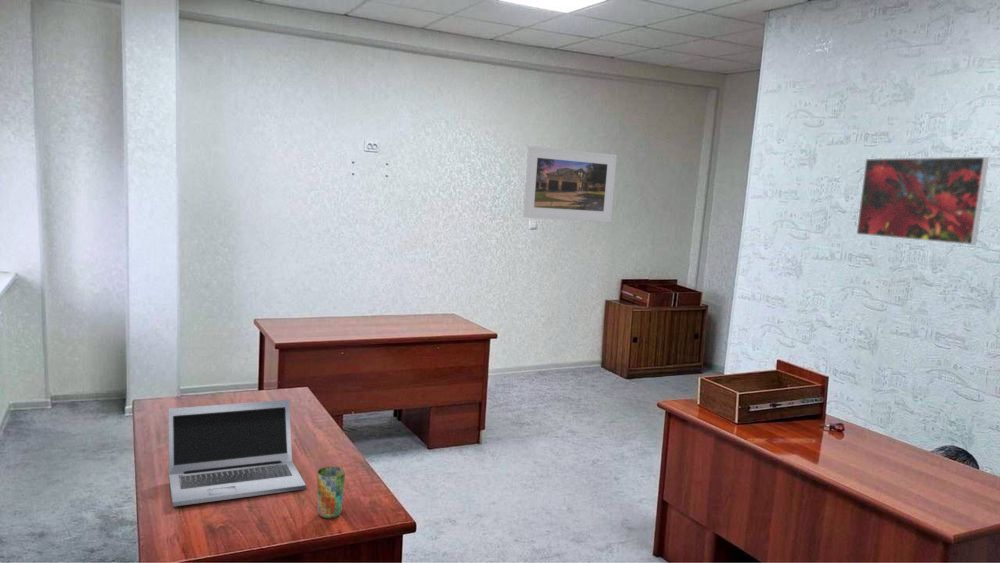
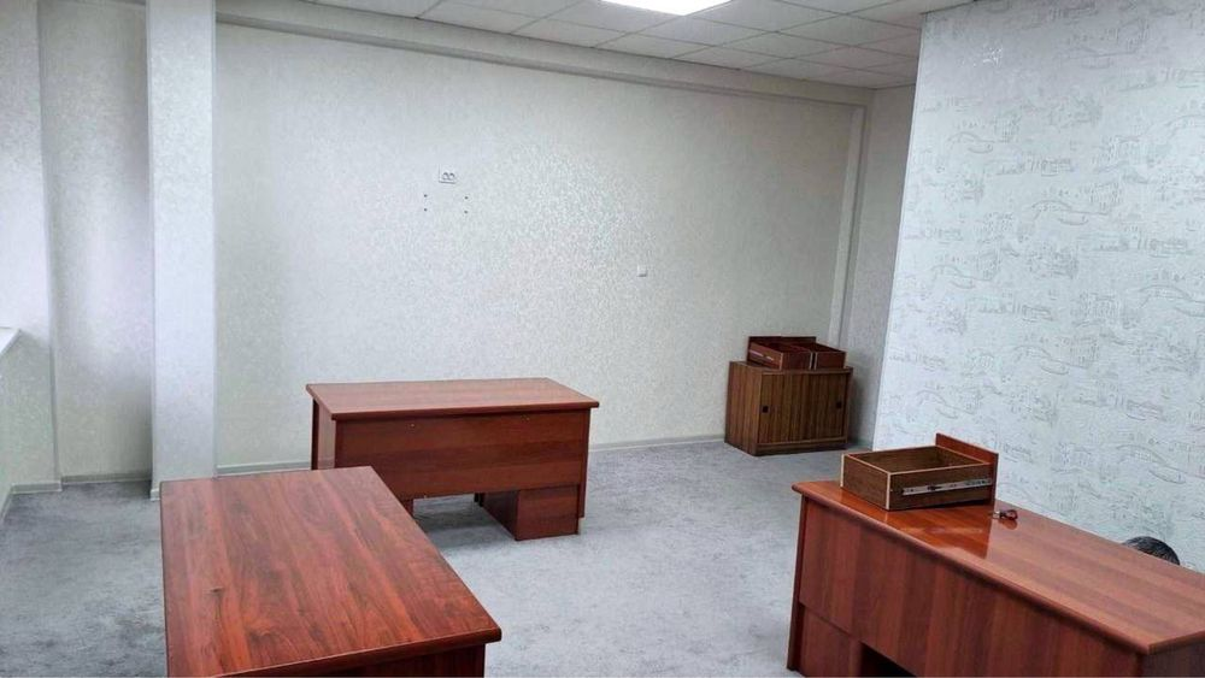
- cup [316,466,346,519]
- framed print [522,145,618,223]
- laptop [167,399,307,507]
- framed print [855,156,990,246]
